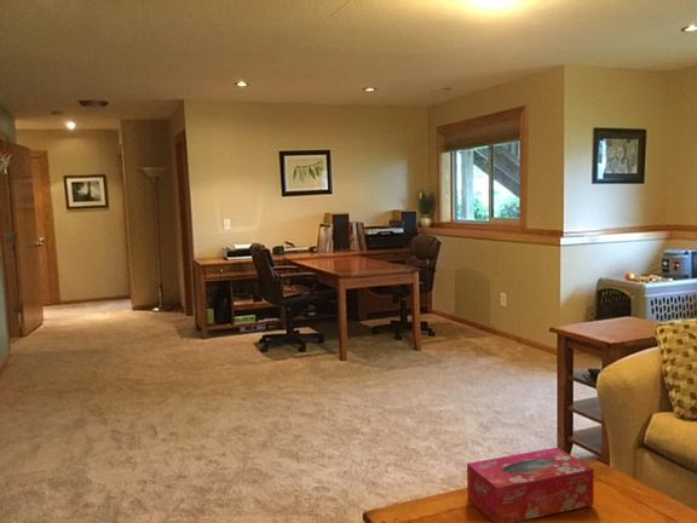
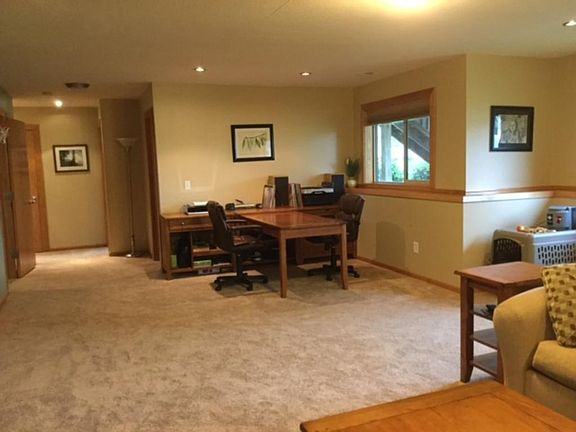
- tissue box [466,447,595,523]
